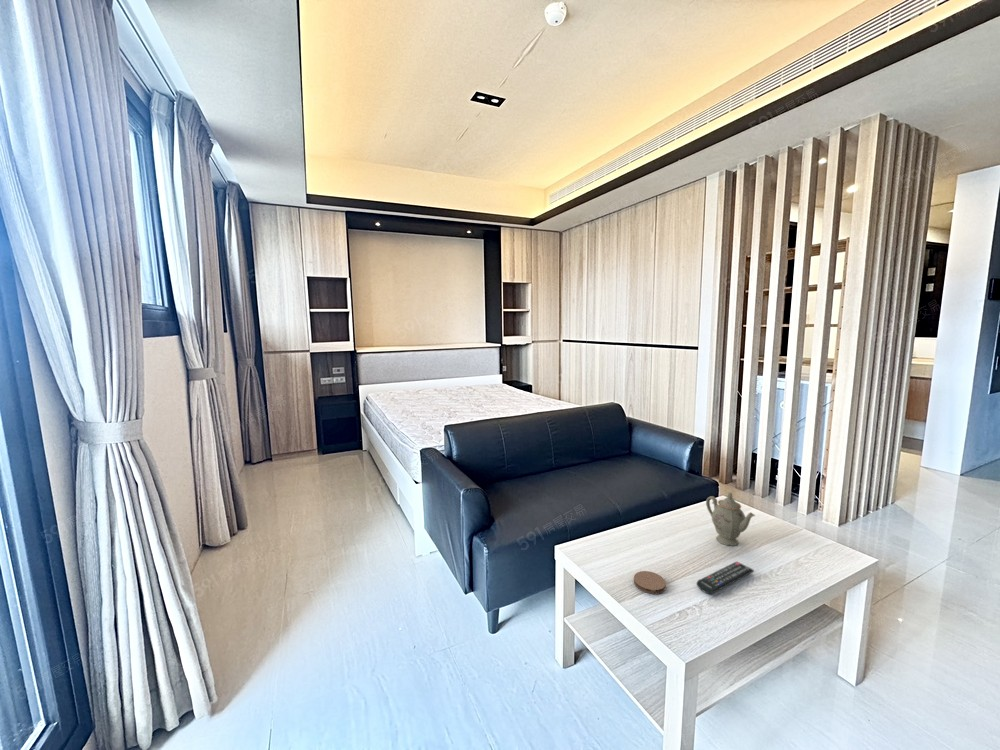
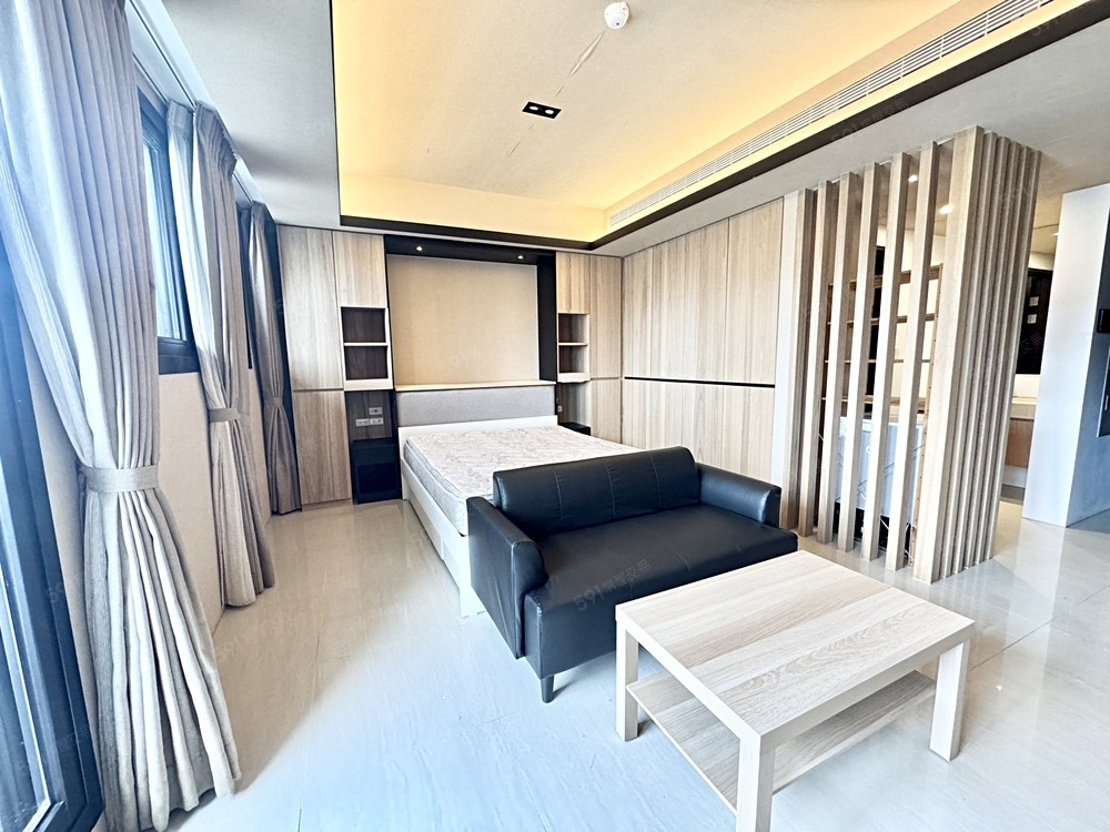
- chinaware [705,491,756,547]
- coaster [633,570,667,595]
- remote control [695,561,755,595]
